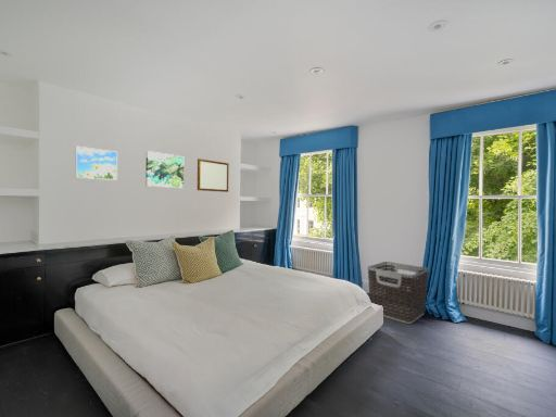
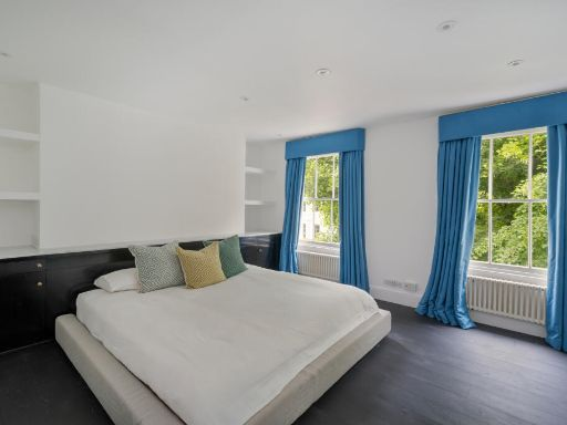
- writing board [197,157,230,193]
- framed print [75,146,118,181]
- clothes hamper [367,261,430,325]
- wall art [144,150,185,189]
